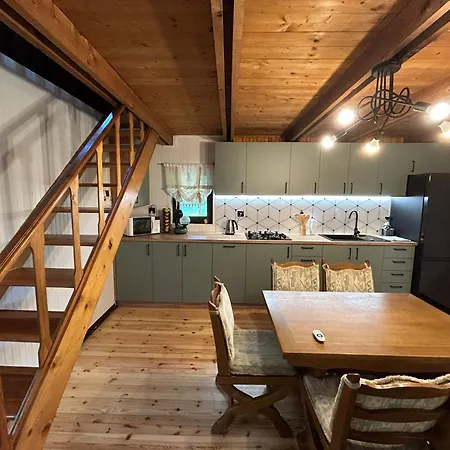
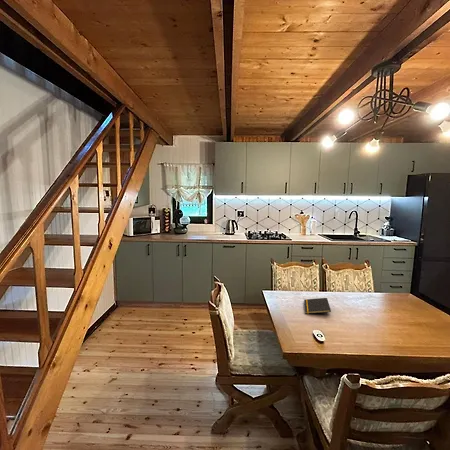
+ notepad [303,297,332,315]
